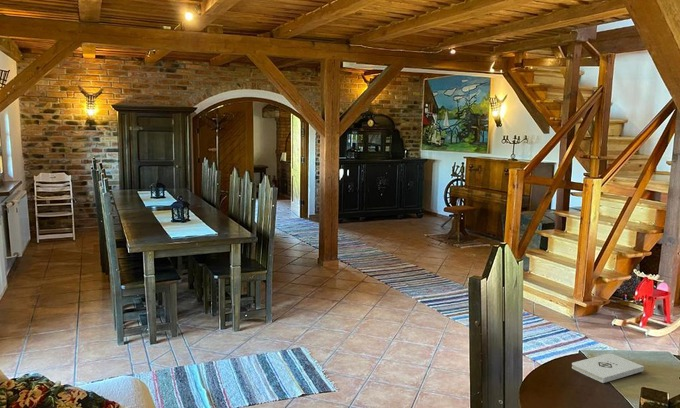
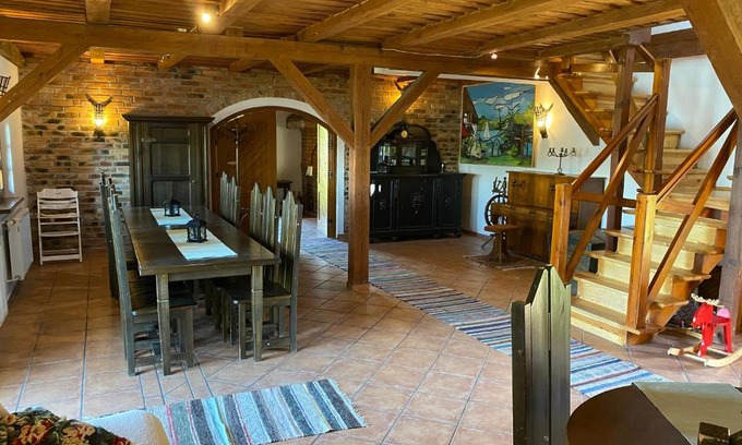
- notepad [571,352,645,384]
